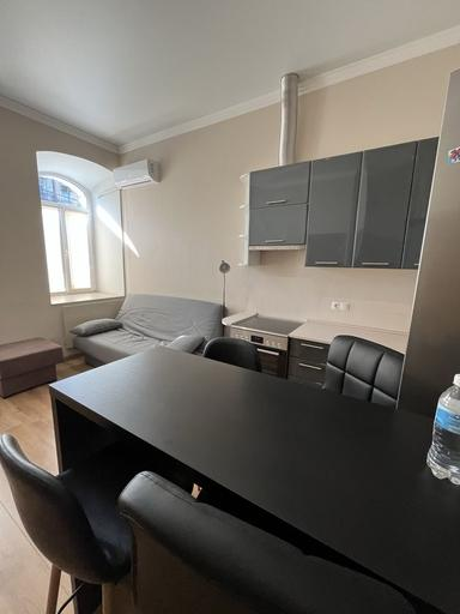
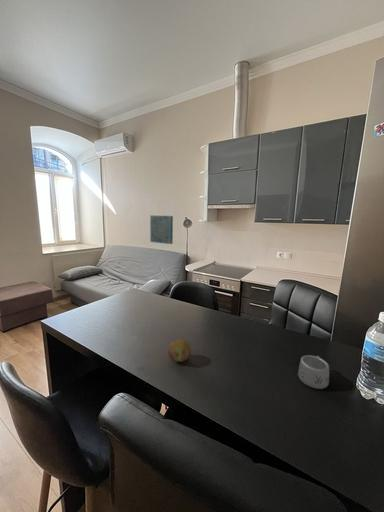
+ mug [297,354,330,390]
+ wall art [149,214,174,245]
+ fruit [167,338,192,363]
